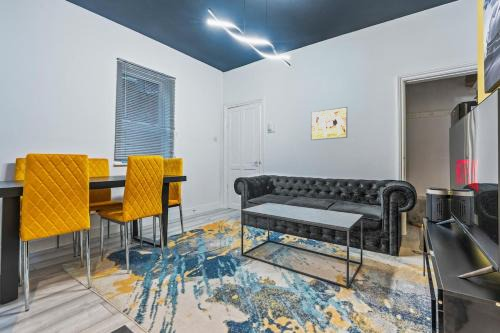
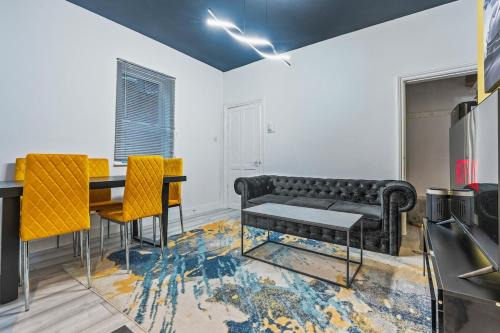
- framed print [310,106,348,141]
